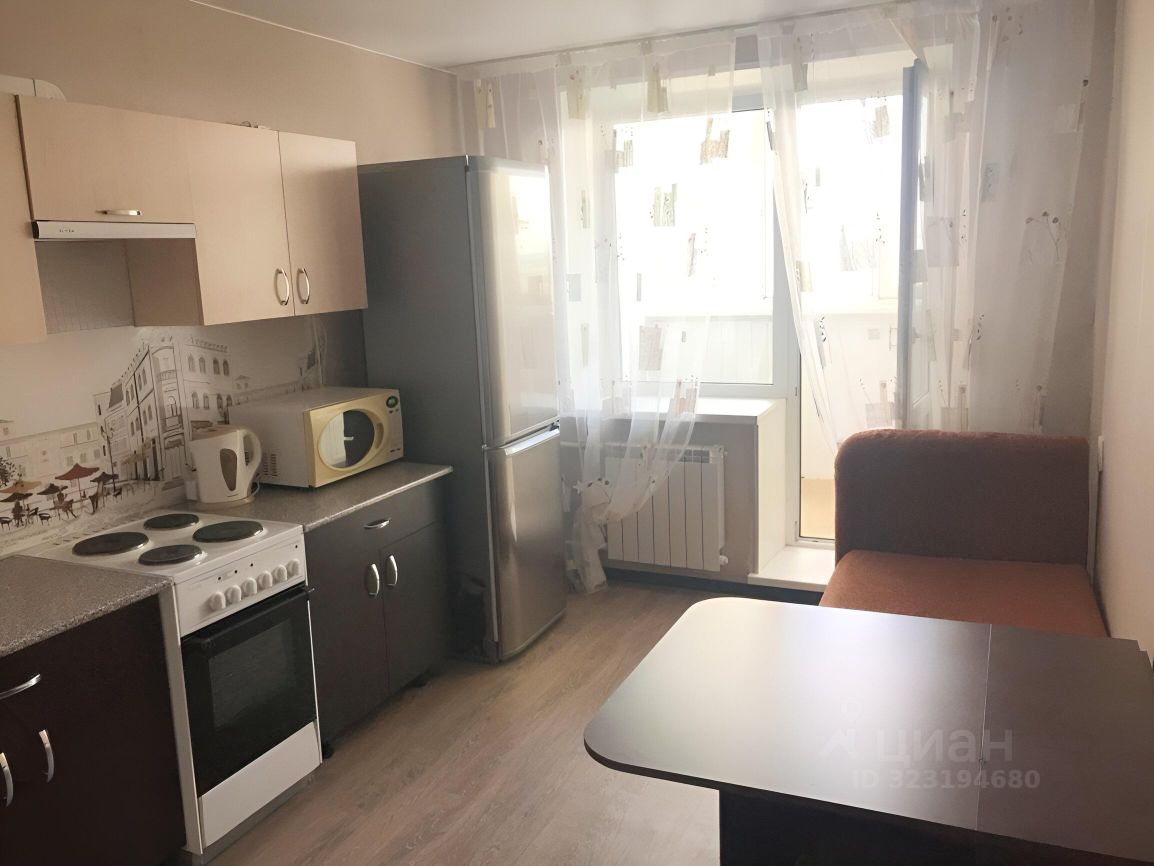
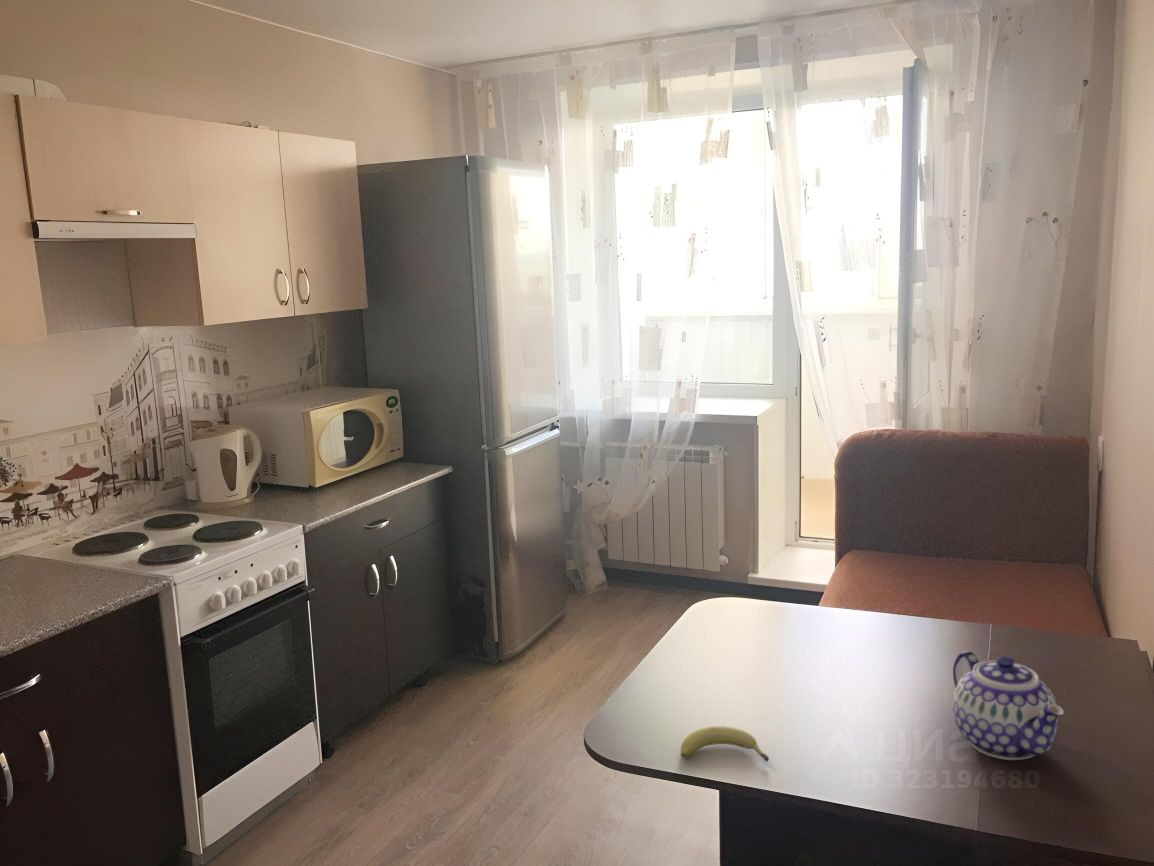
+ fruit [680,725,770,763]
+ teapot [952,650,1066,761]
